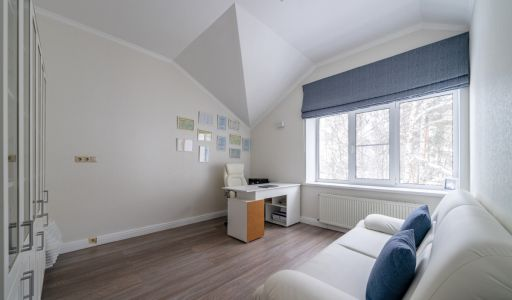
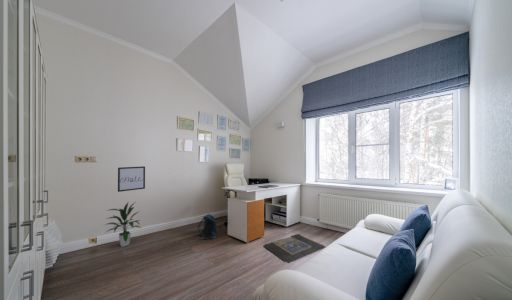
+ backpack [197,213,219,240]
+ rug [262,233,326,264]
+ indoor plant [104,202,142,248]
+ wall art [117,165,146,193]
